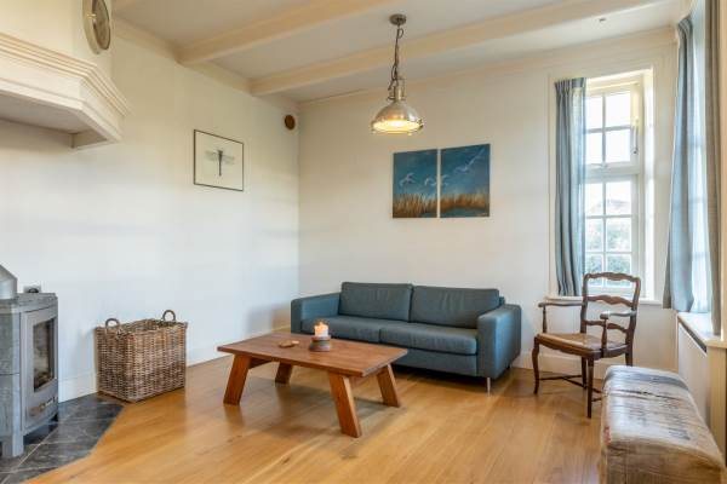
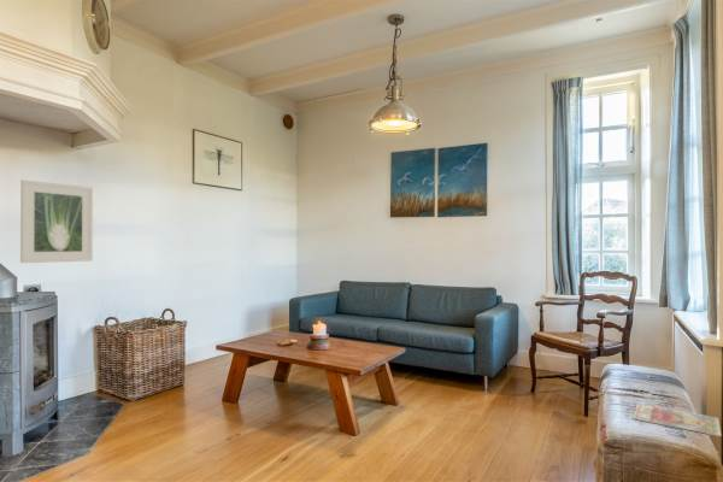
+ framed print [19,178,94,264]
+ magazine [631,402,723,437]
